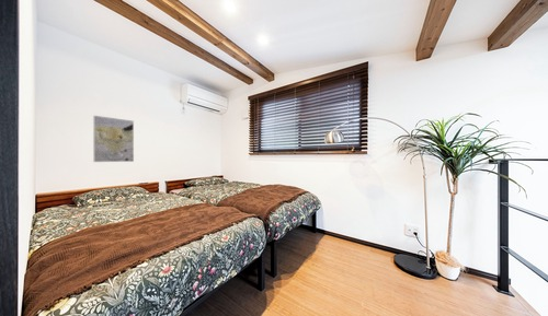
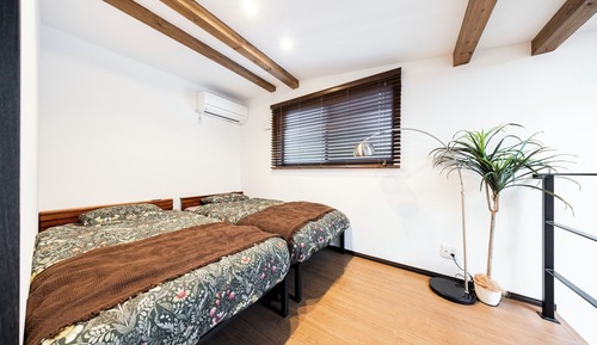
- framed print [92,115,135,163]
